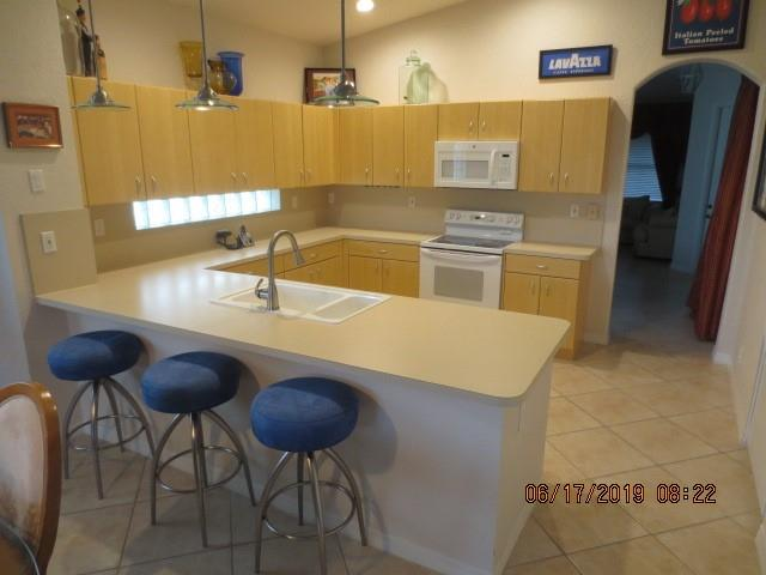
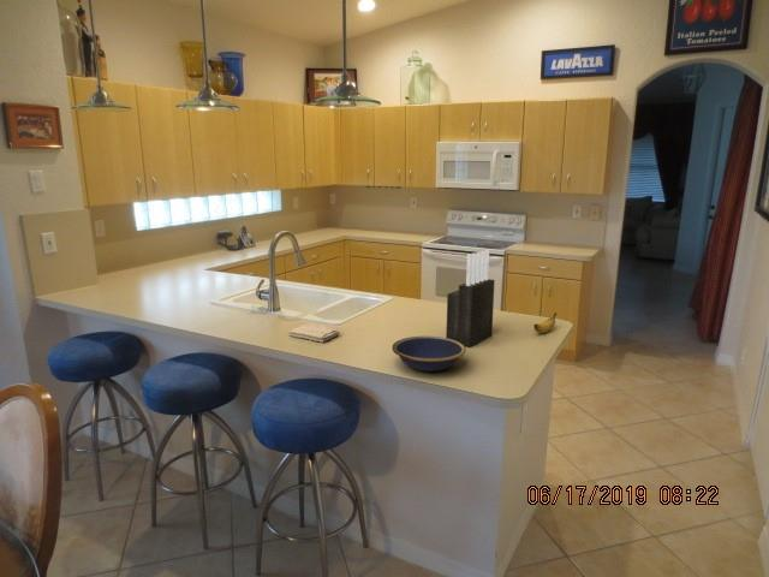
+ bowl [391,335,466,373]
+ banana [532,311,558,334]
+ knife block [445,249,495,349]
+ washcloth [287,322,340,344]
